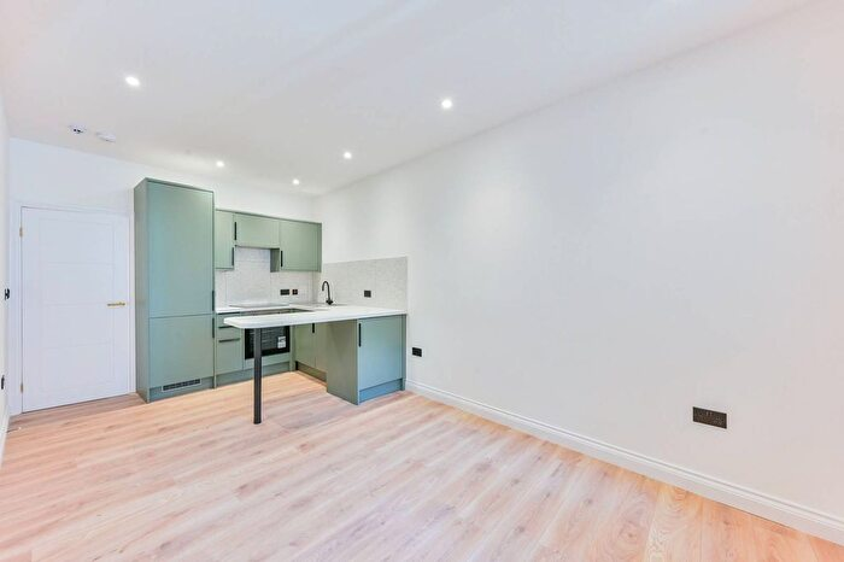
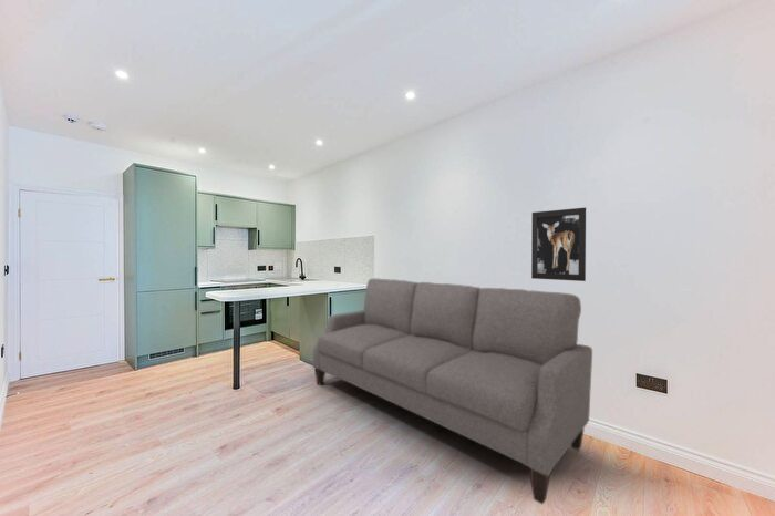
+ sofa [312,277,593,505]
+ wall art [530,206,587,282]
